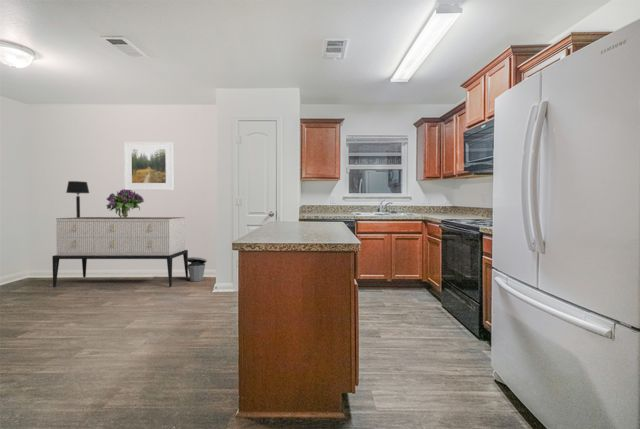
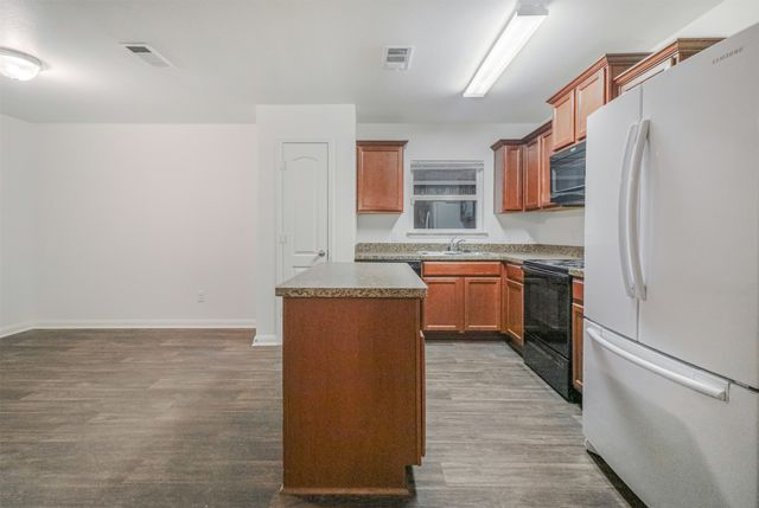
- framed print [123,141,174,191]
- bouquet [105,188,145,218]
- trash can [187,256,208,282]
- sideboard [51,216,189,288]
- table lamp [65,180,90,218]
